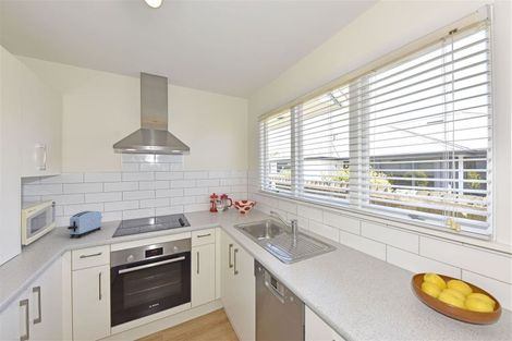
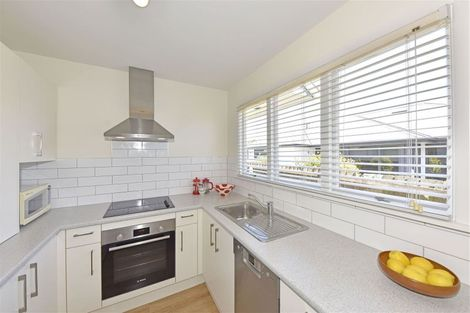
- toaster [66,210,103,239]
